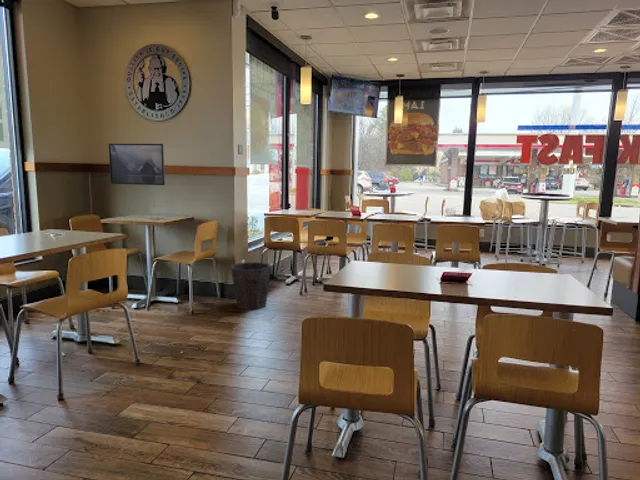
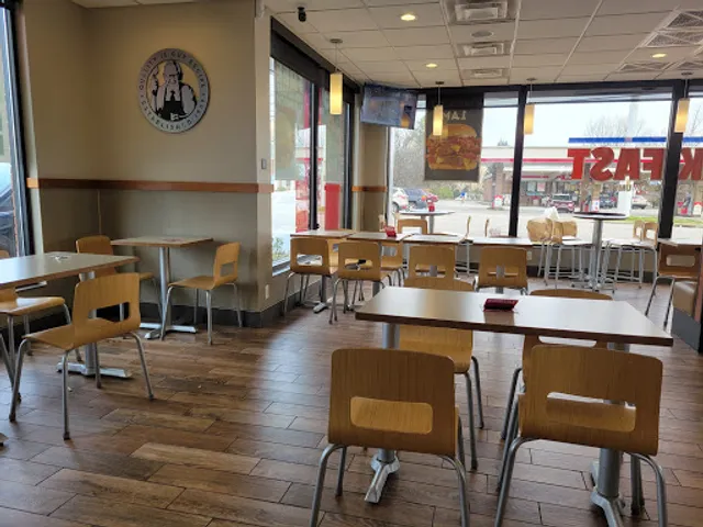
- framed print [108,143,166,186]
- waste bin [230,261,272,311]
